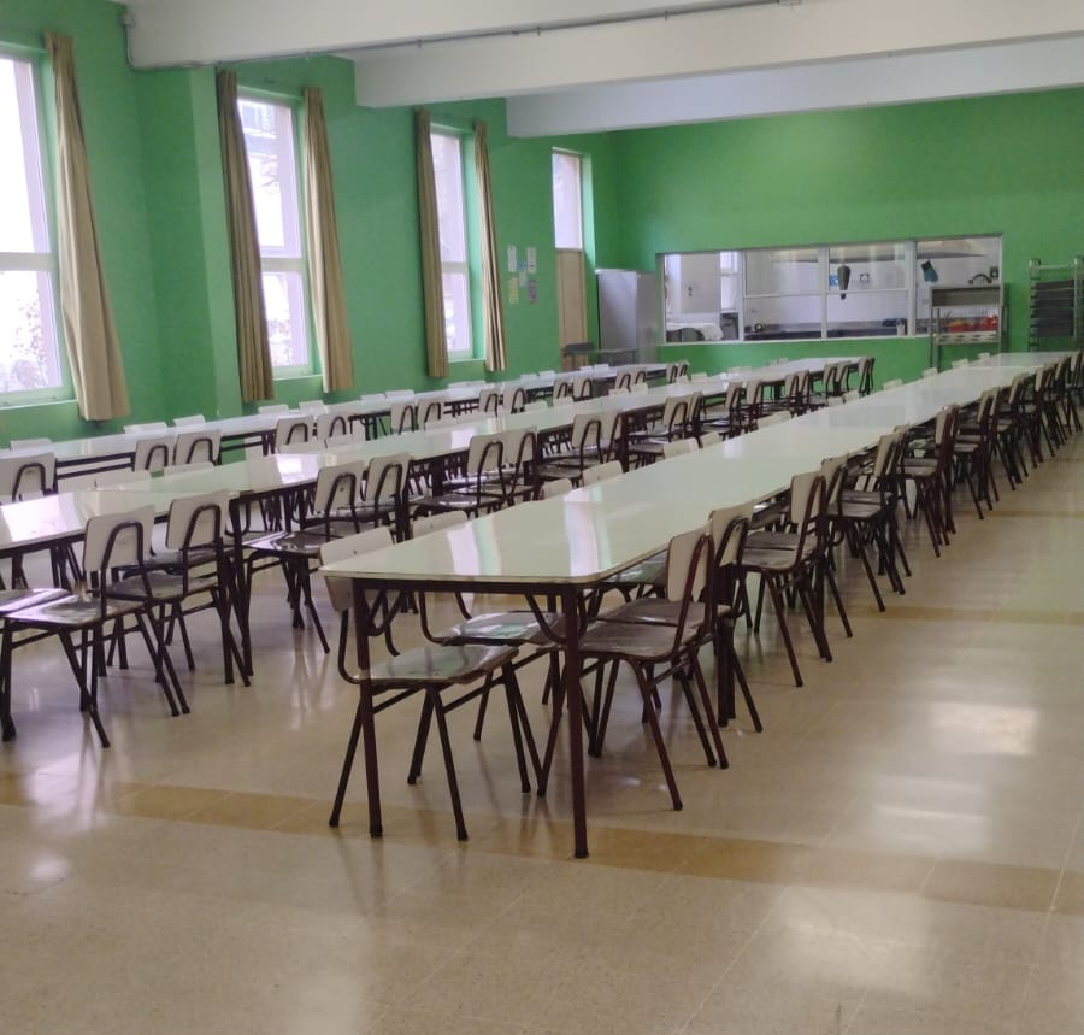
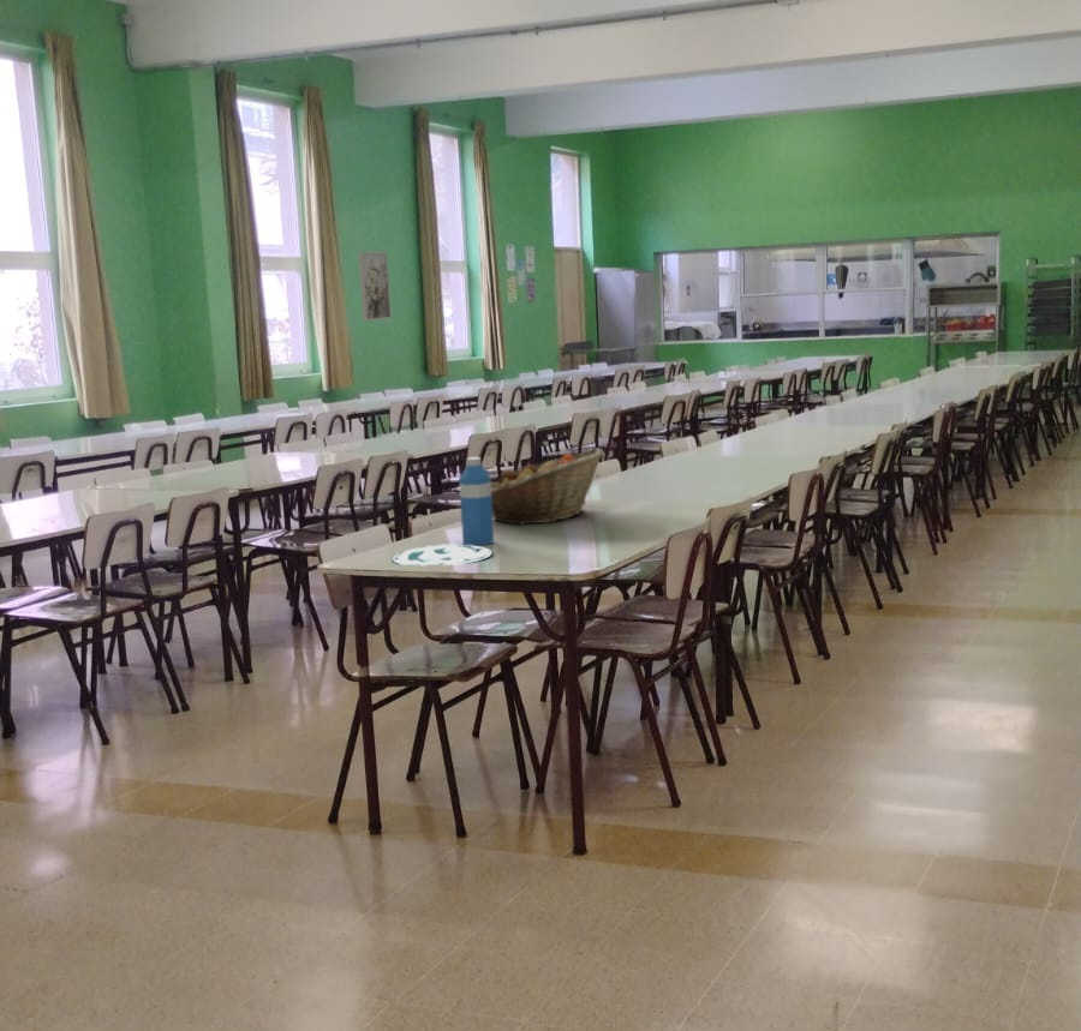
+ fruit basket [491,446,605,526]
+ wall art [357,251,393,323]
+ water bottle [458,456,495,546]
+ plate [390,543,494,567]
